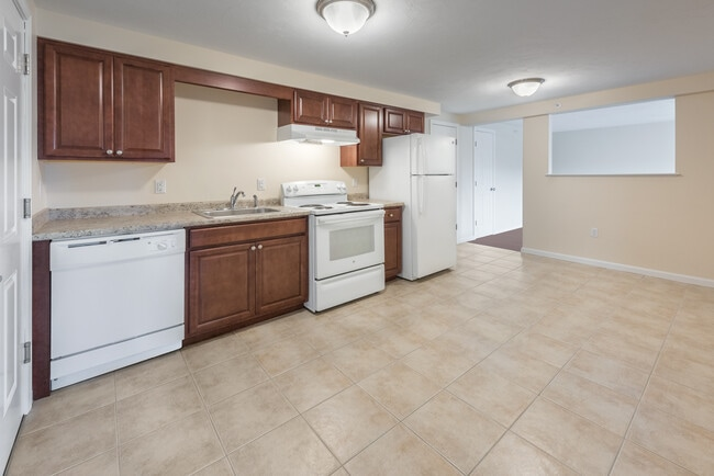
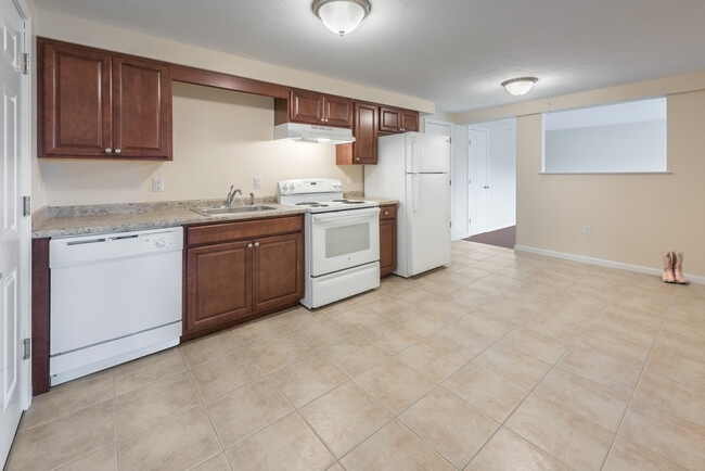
+ boots [661,250,689,284]
